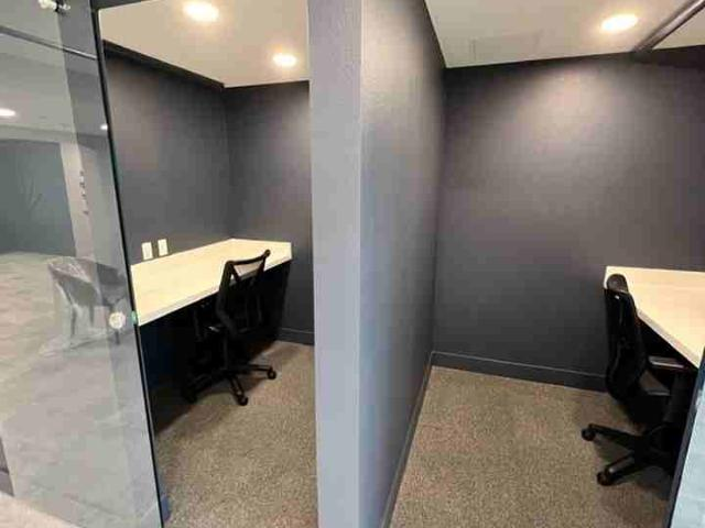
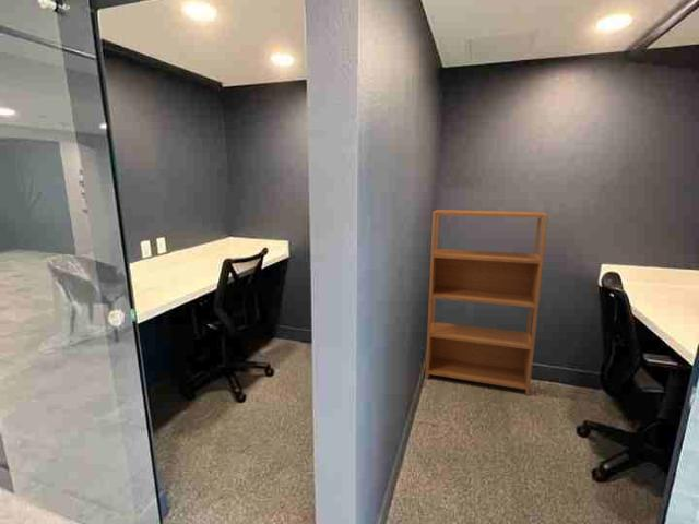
+ bookshelf [424,209,549,396]
